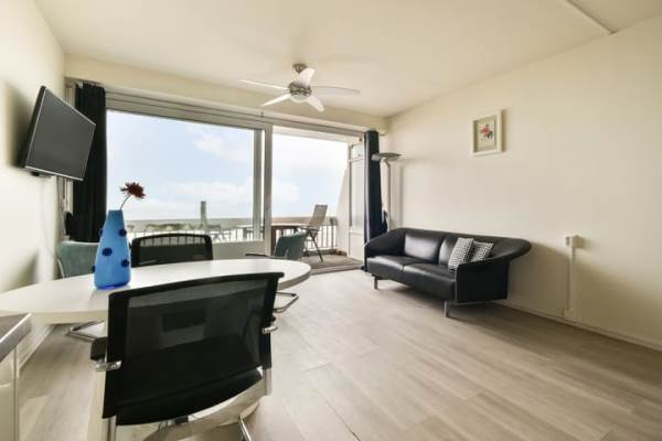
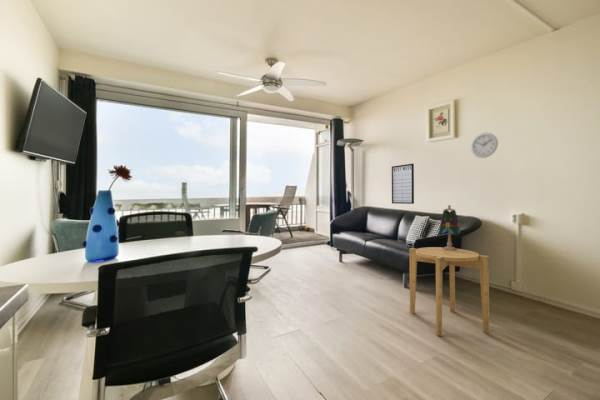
+ side table [409,246,490,337]
+ writing board [391,163,415,205]
+ table lamp [438,204,462,251]
+ wall clock [470,132,499,159]
